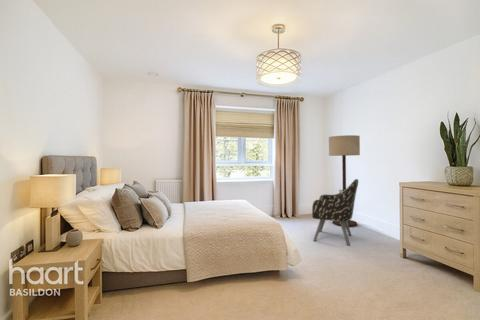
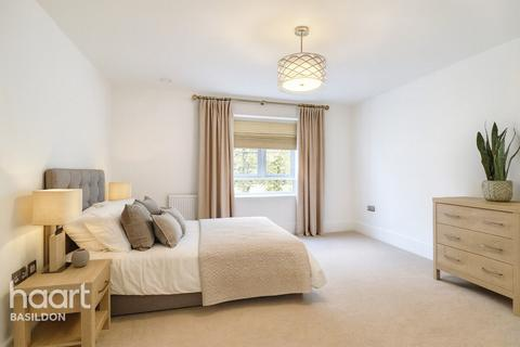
- armchair [311,178,359,246]
- floor lamp [328,134,361,228]
